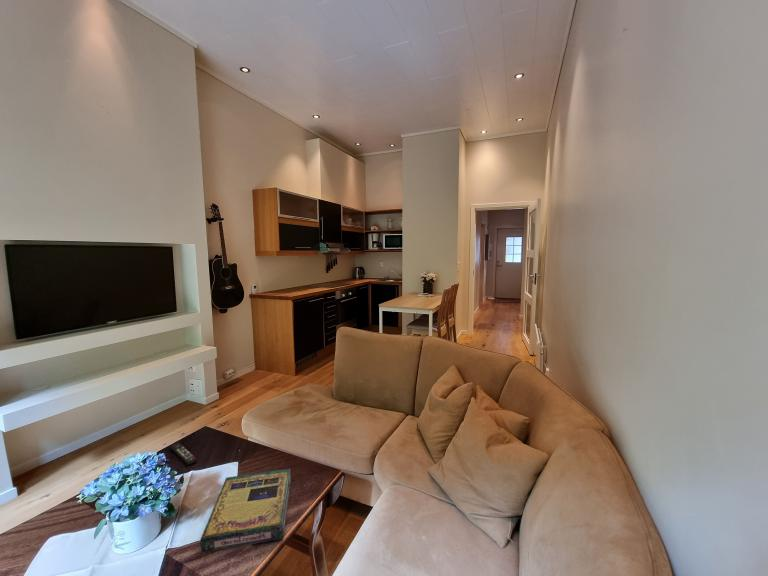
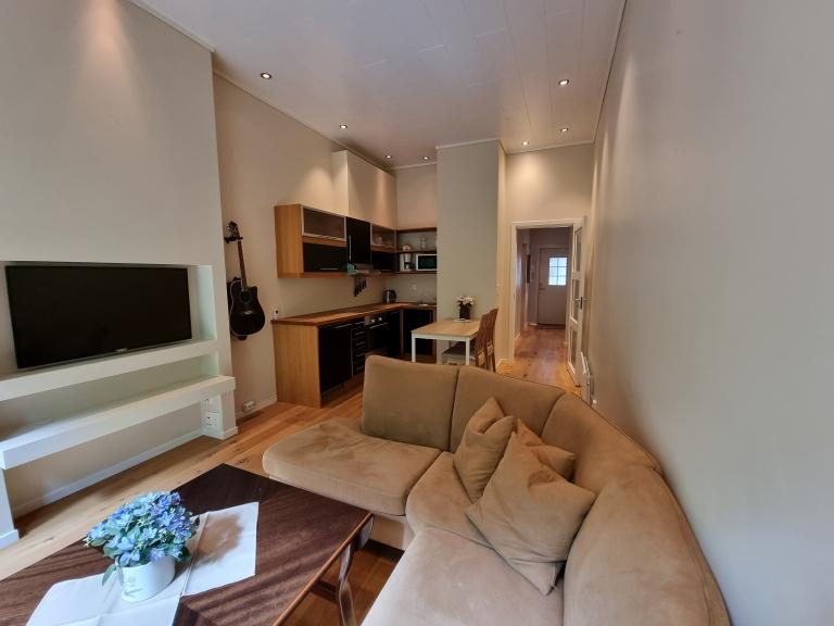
- remote control [169,441,198,466]
- video game box [200,468,292,553]
